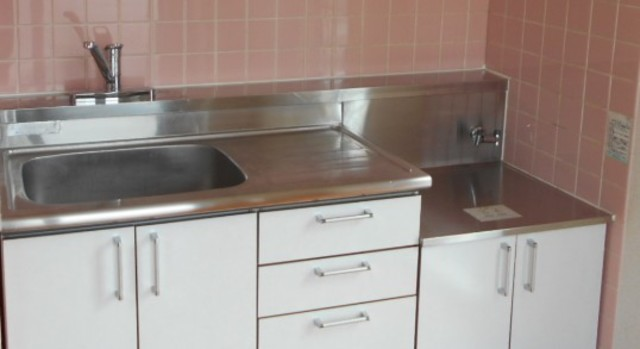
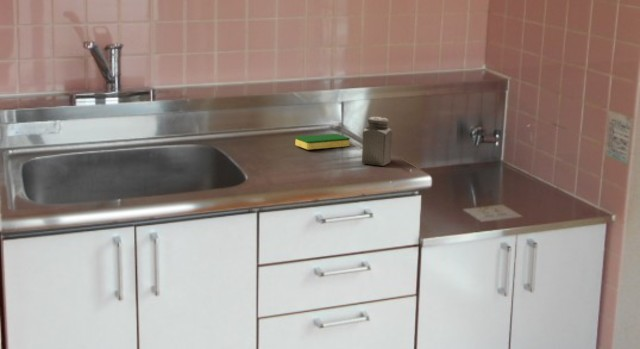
+ salt shaker [361,116,394,167]
+ dish sponge [294,133,351,151]
